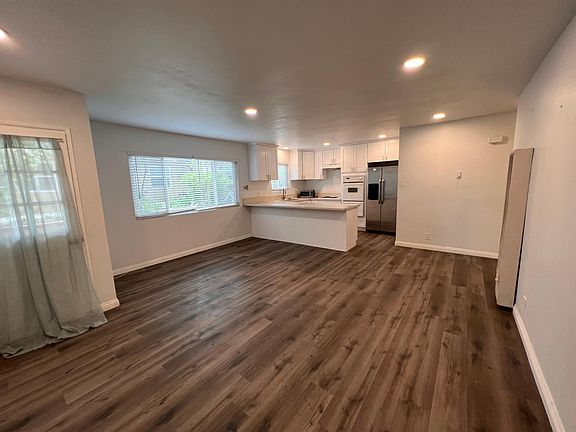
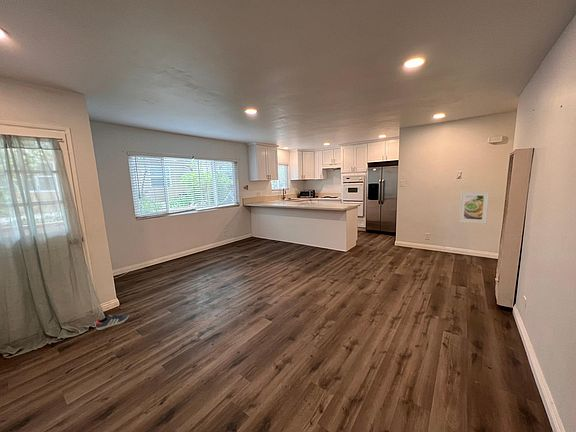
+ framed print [458,191,490,225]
+ sneaker [95,313,130,331]
